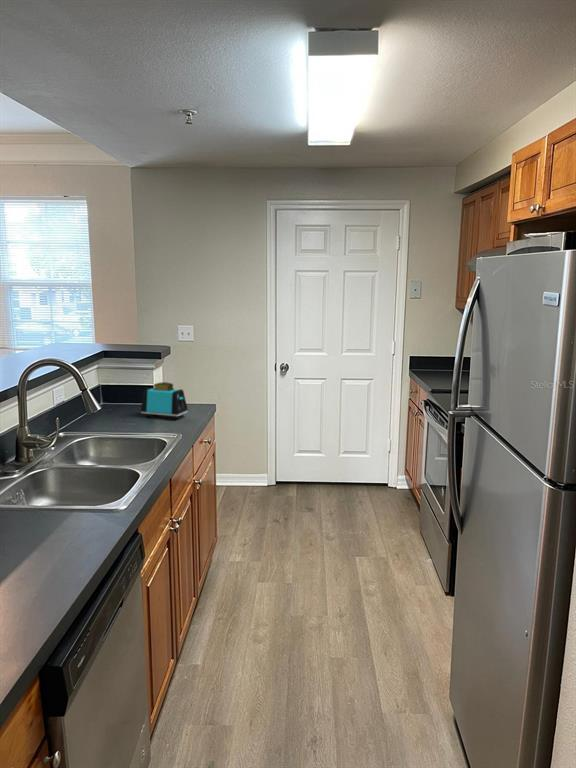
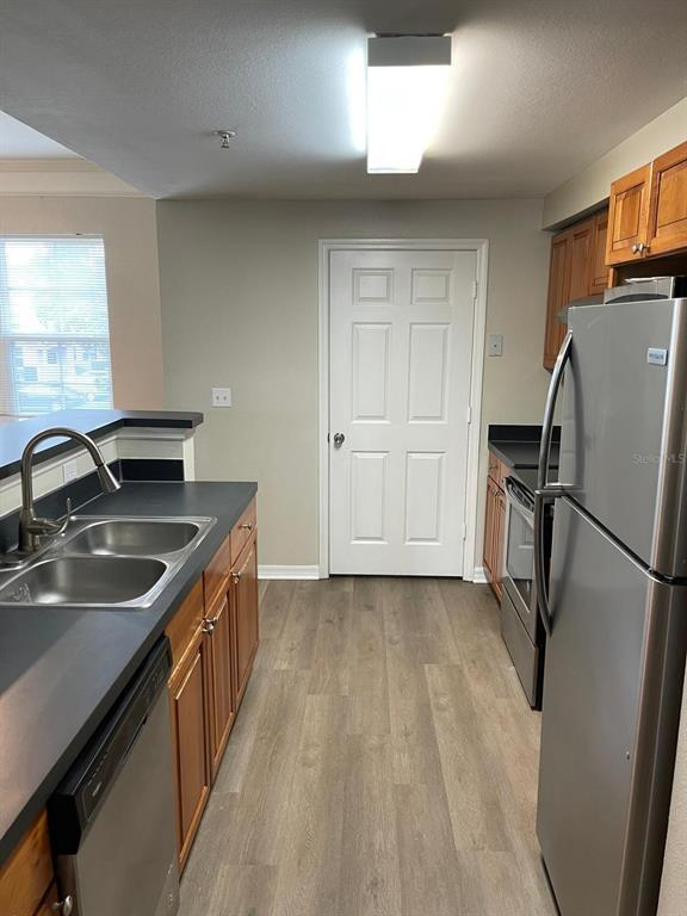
- toaster [140,381,189,420]
